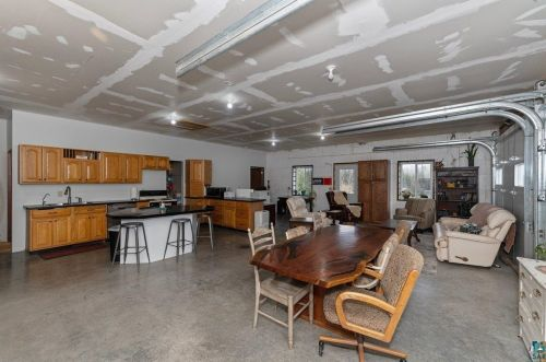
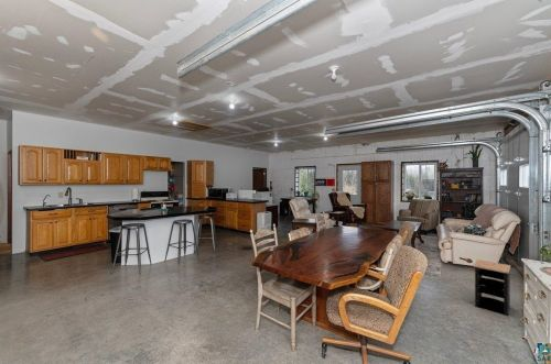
+ side table [473,258,511,317]
